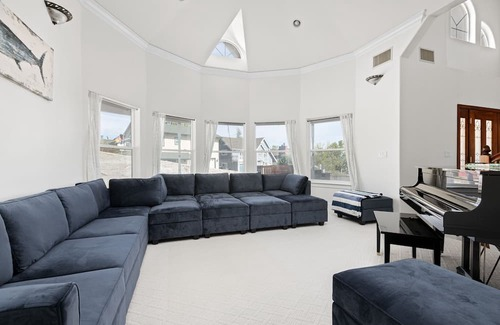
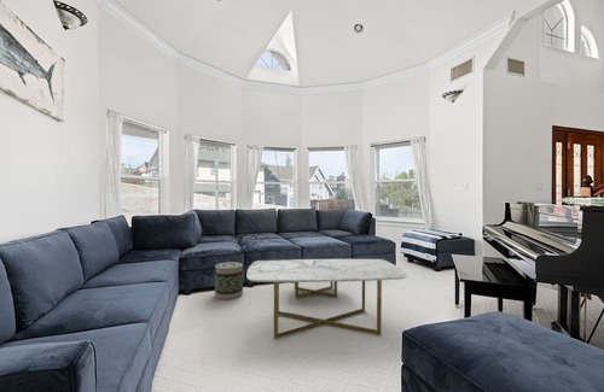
+ coffee table [245,258,408,340]
+ basket [213,261,245,300]
